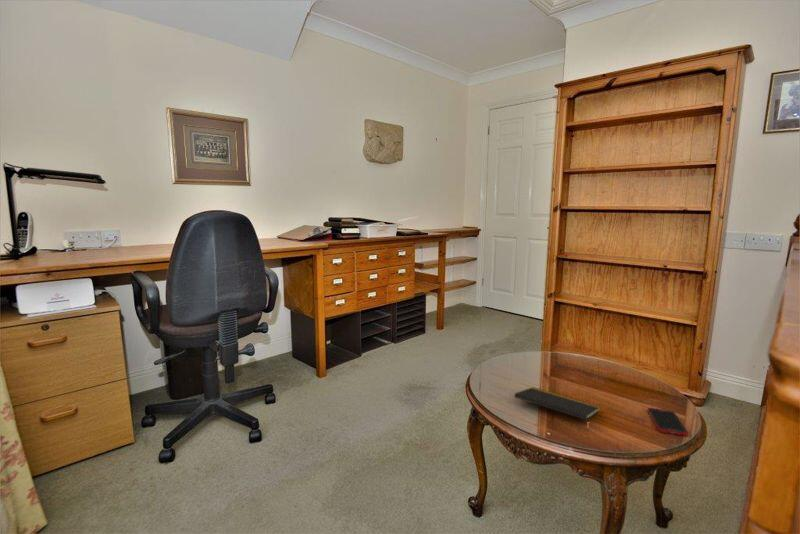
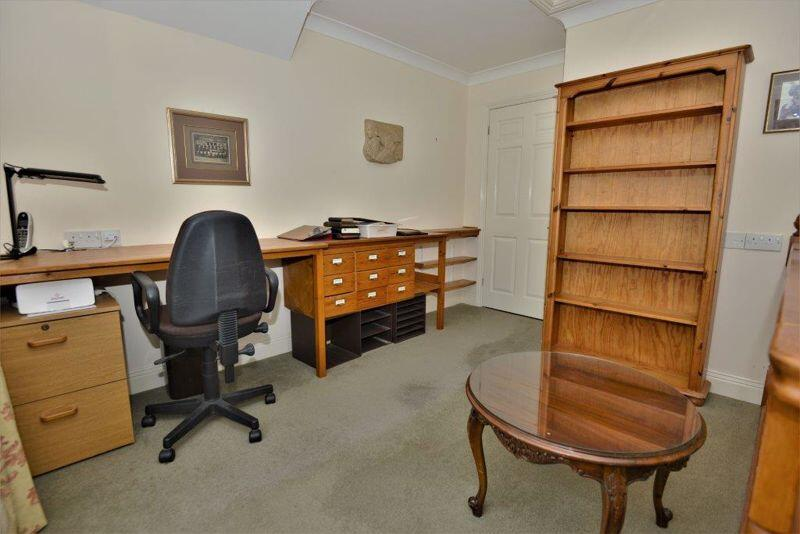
- cell phone [647,407,689,437]
- notepad [513,386,601,432]
